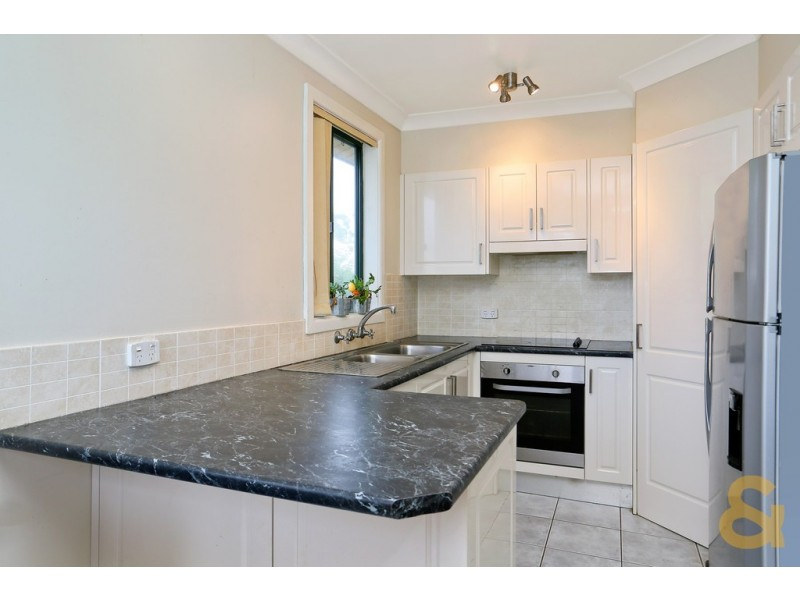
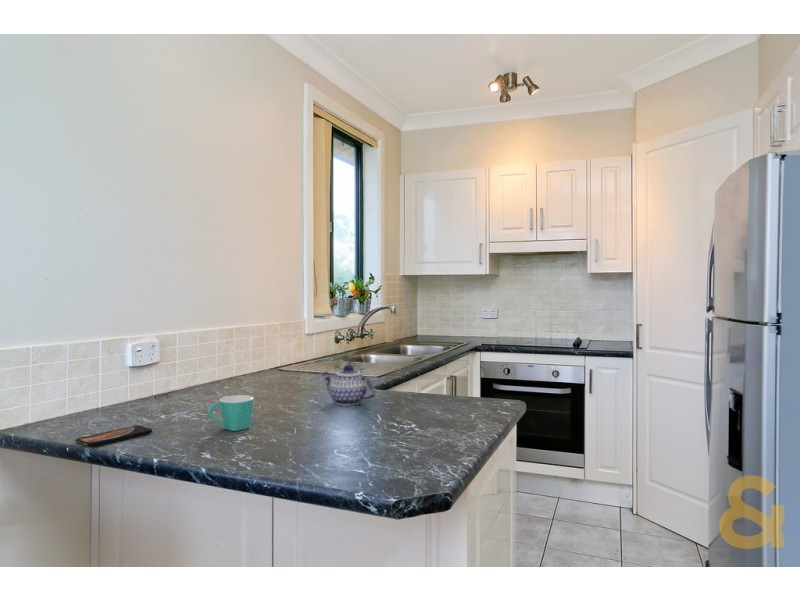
+ mug [207,394,255,432]
+ smartphone [75,425,153,448]
+ teapot [319,364,378,407]
